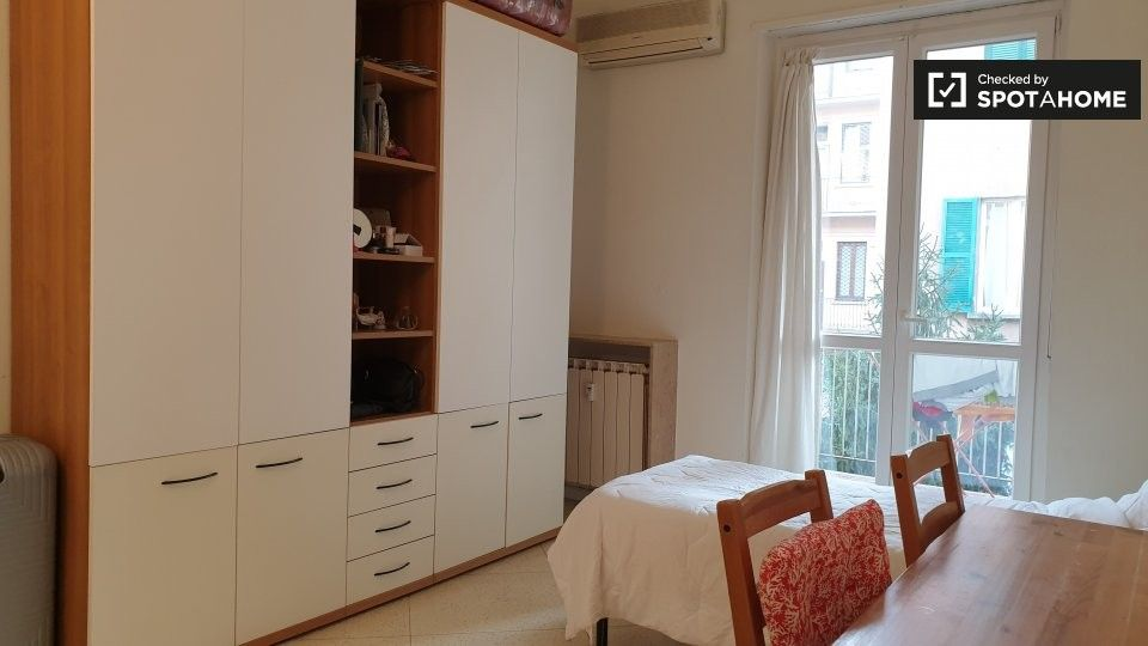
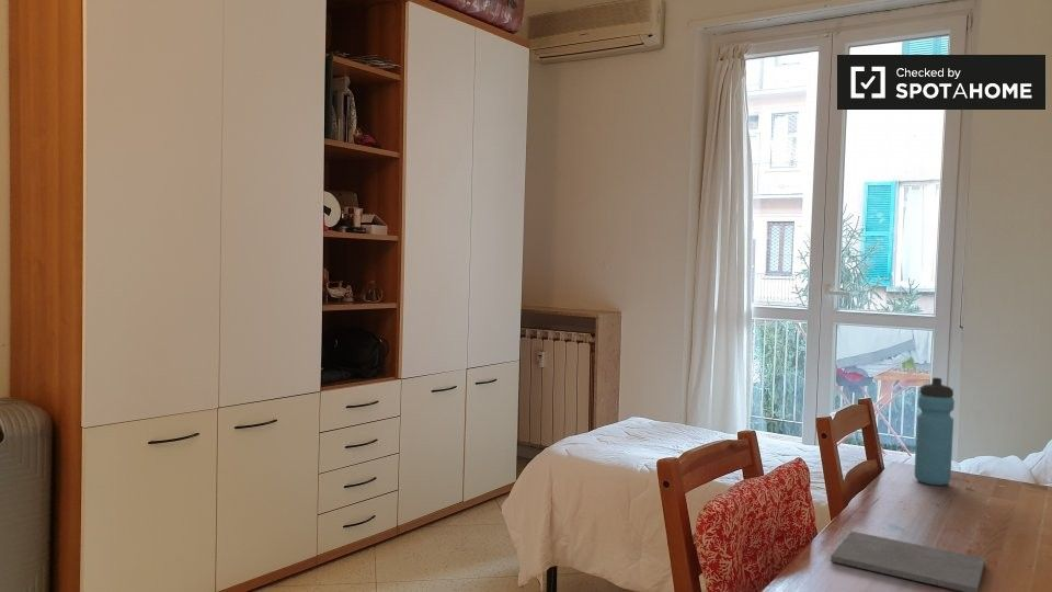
+ notepad [830,531,986,592]
+ water bottle [913,377,956,487]
